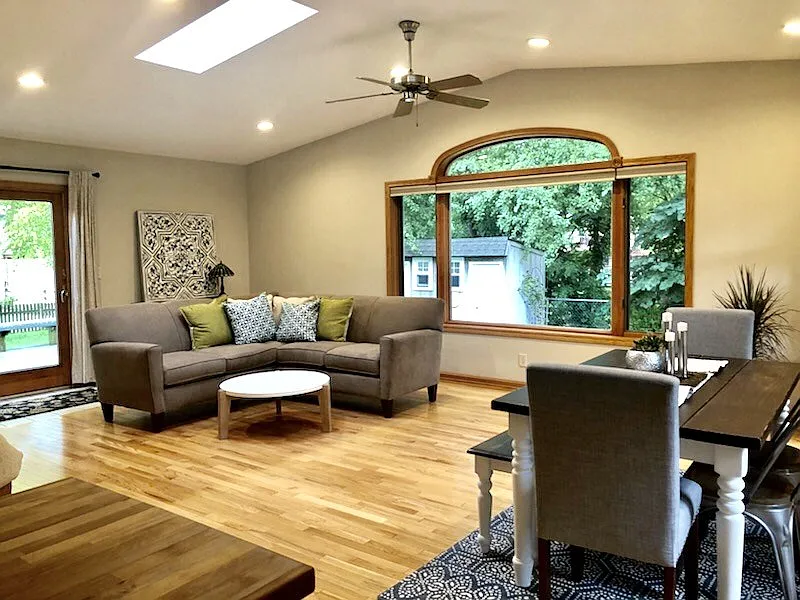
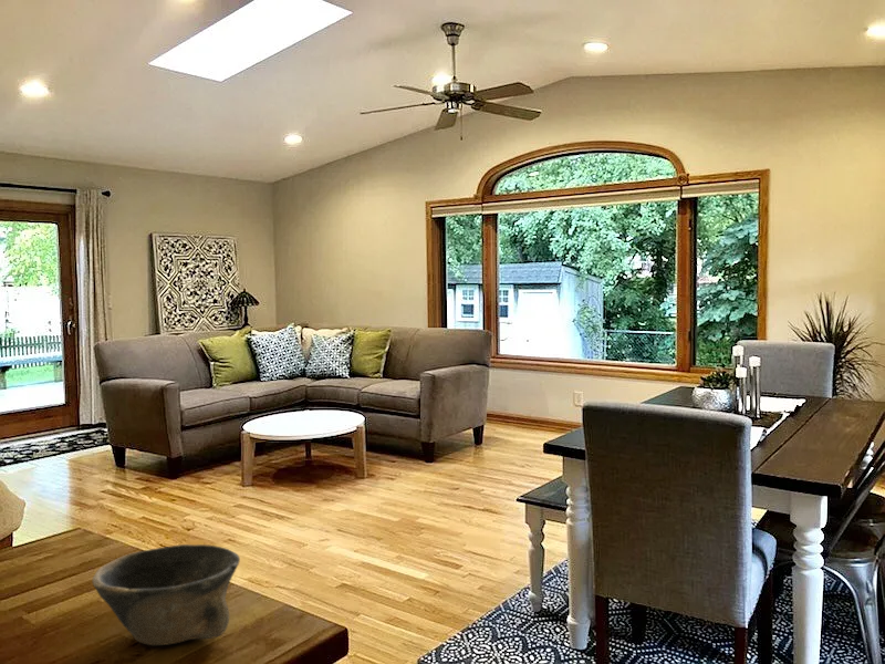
+ bowl [92,543,241,646]
